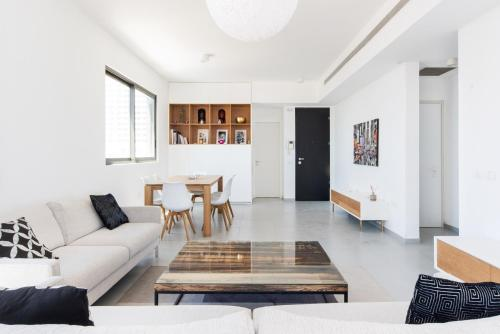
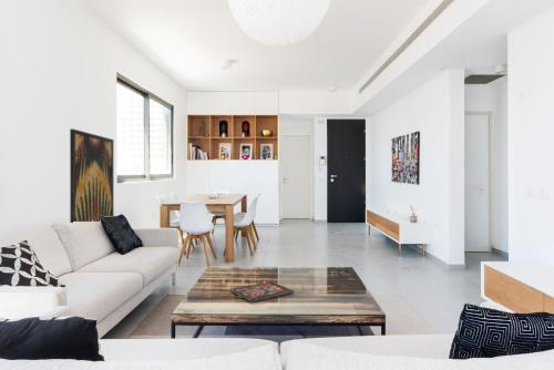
+ board game [228,280,295,302]
+ wall art [69,127,114,224]
